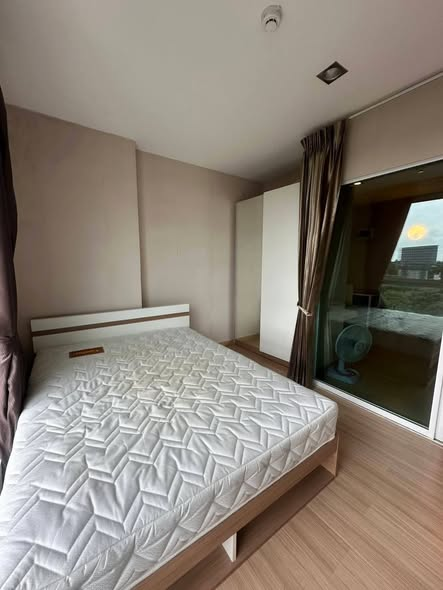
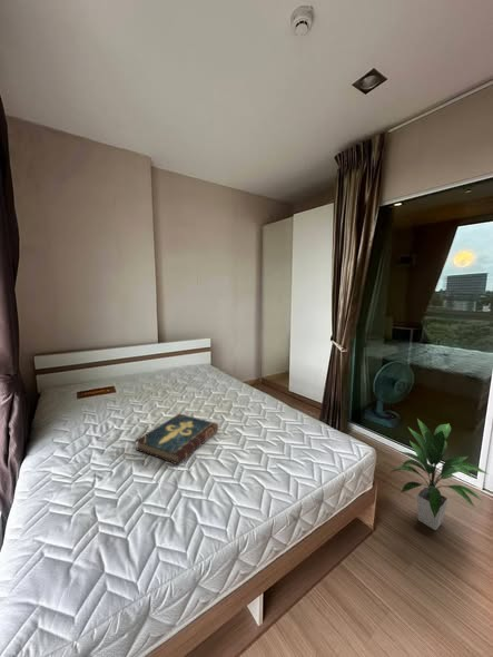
+ book [135,413,219,465]
+ indoor plant [390,418,490,531]
